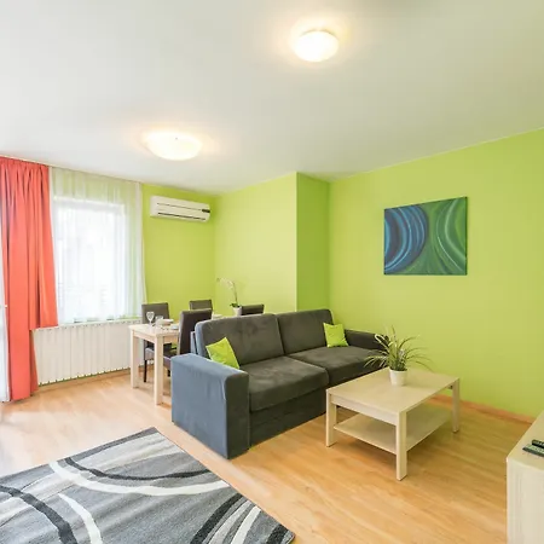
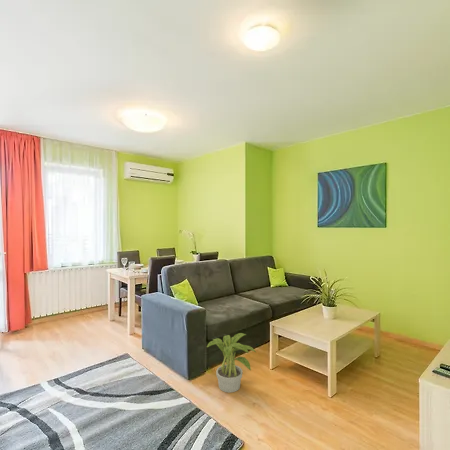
+ potted plant [206,332,257,393]
